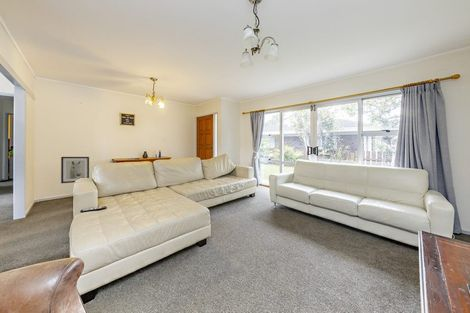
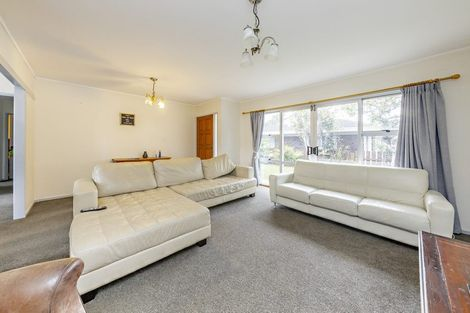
- wall art [60,156,90,184]
